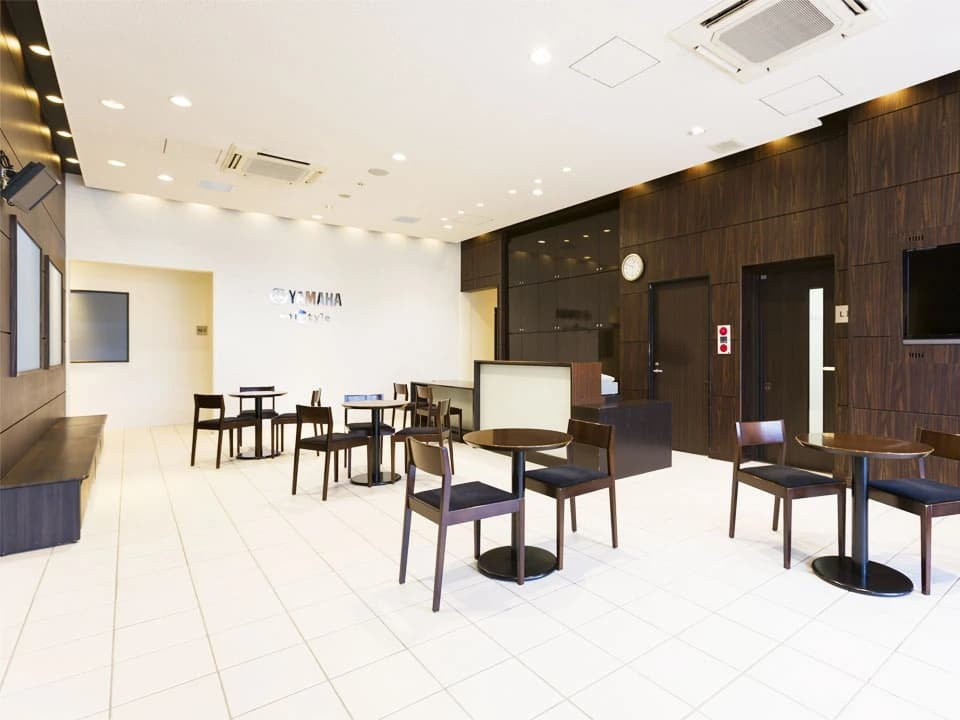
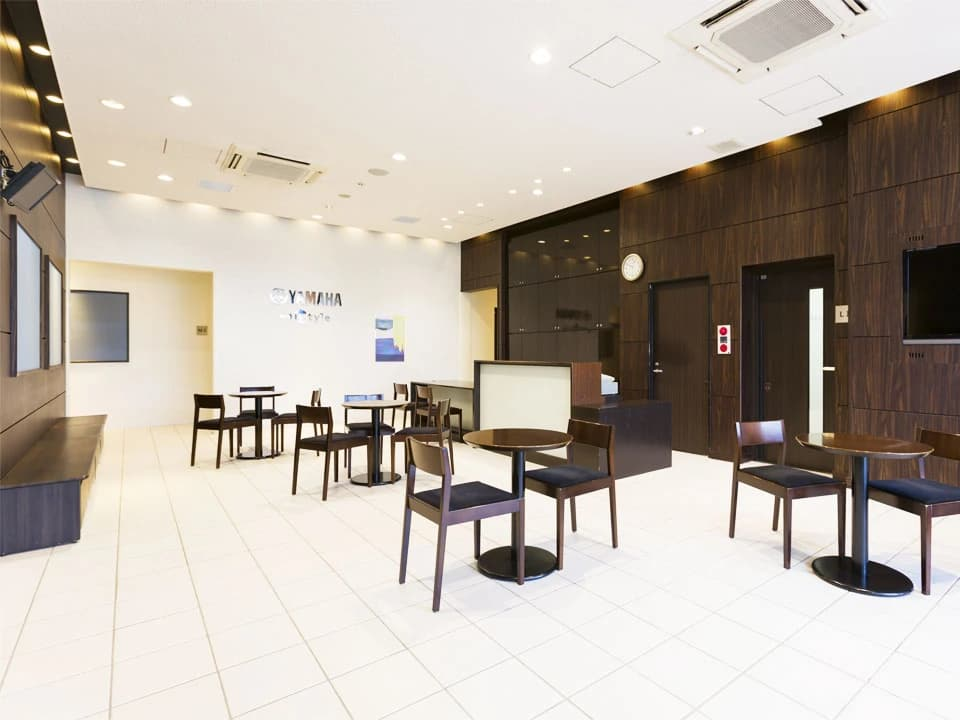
+ wall art [375,313,406,363]
